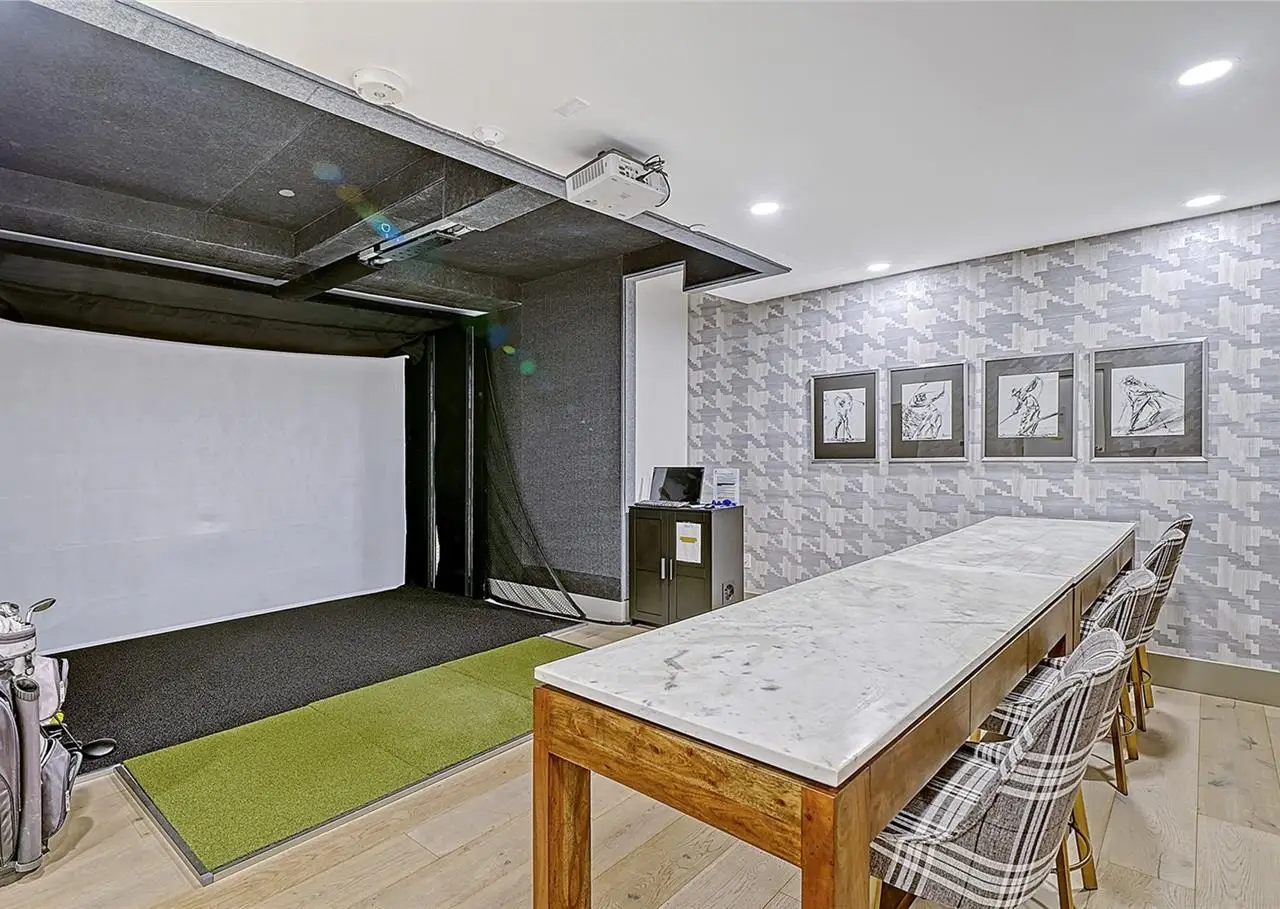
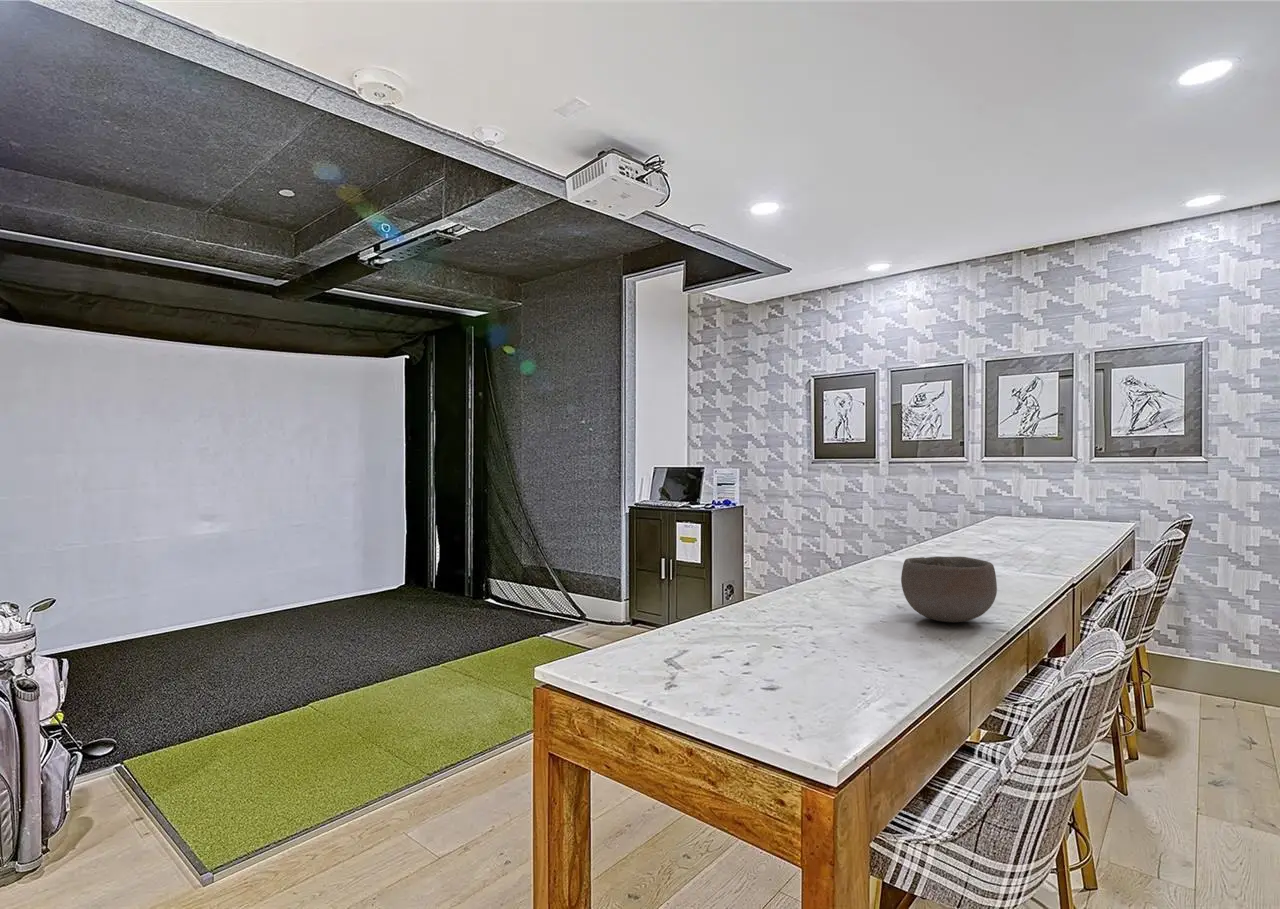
+ bowl [900,555,998,623]
